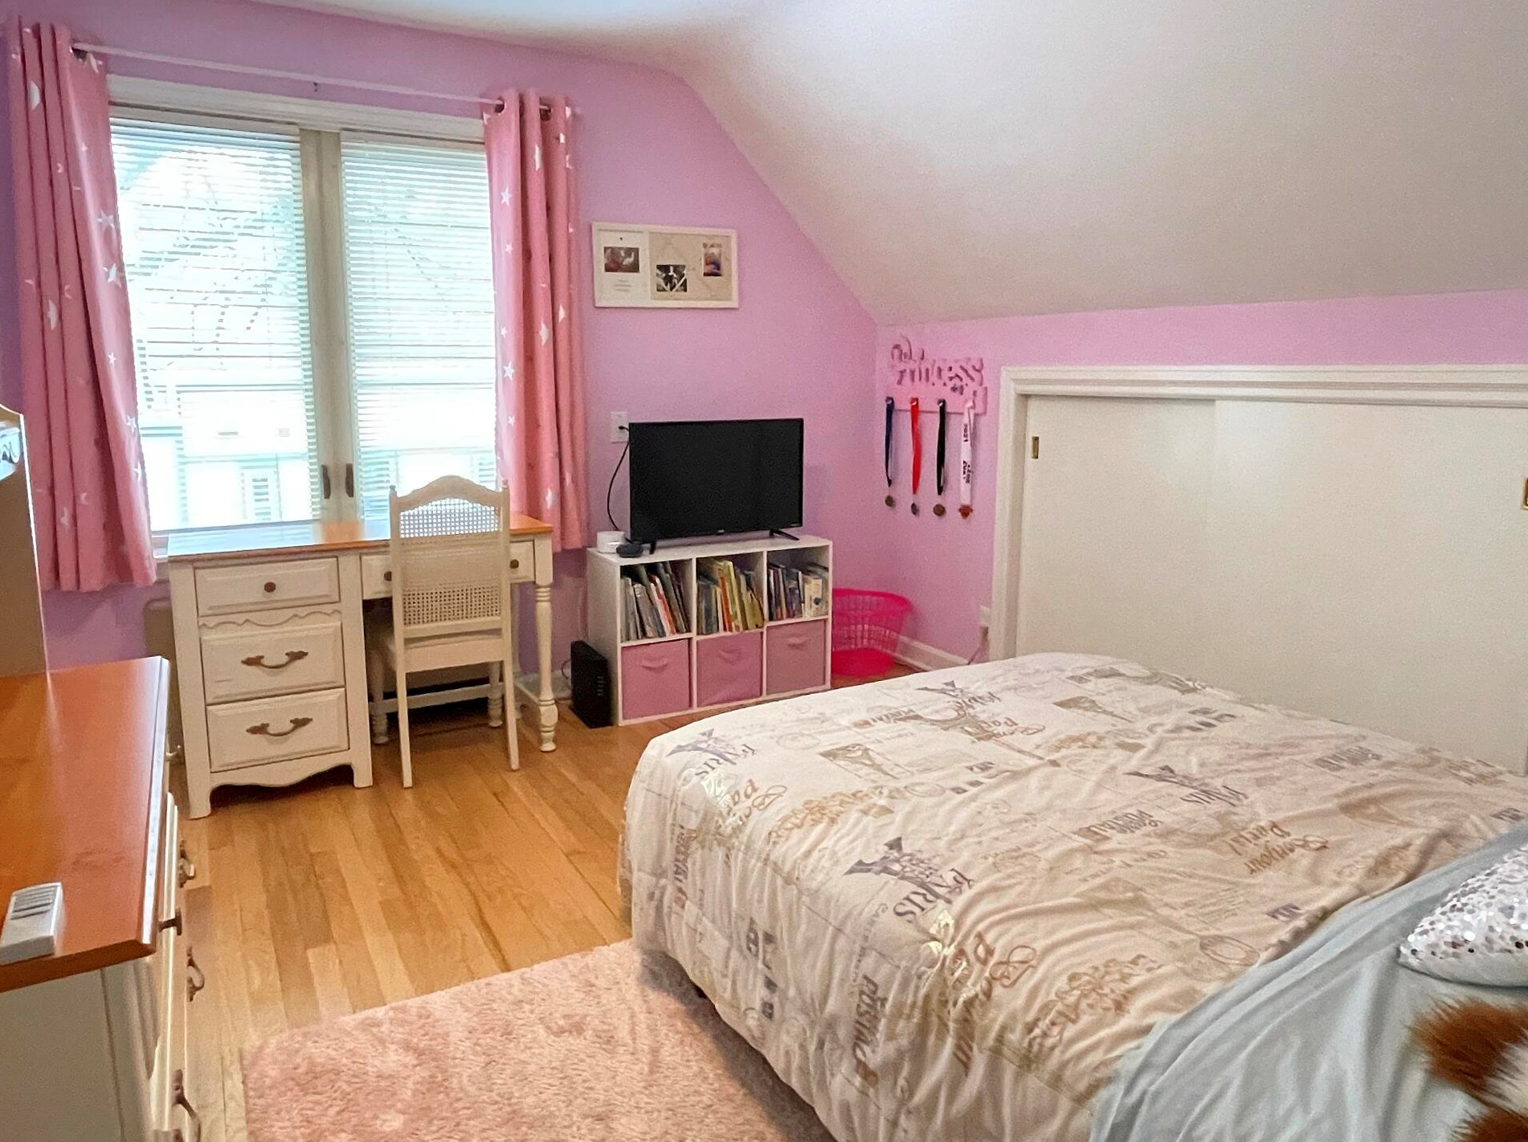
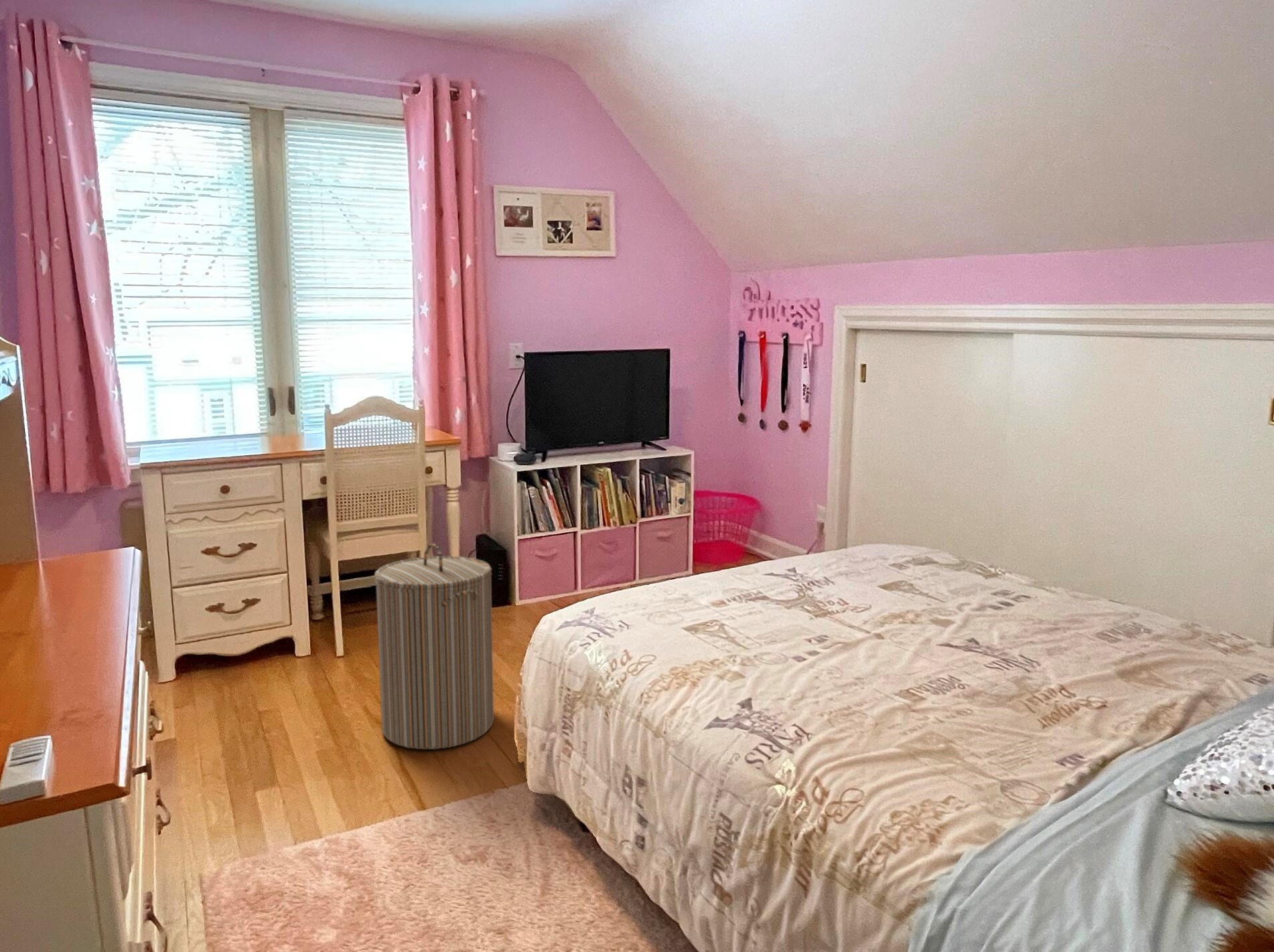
+ laundry hamper [374,543,494,750]
